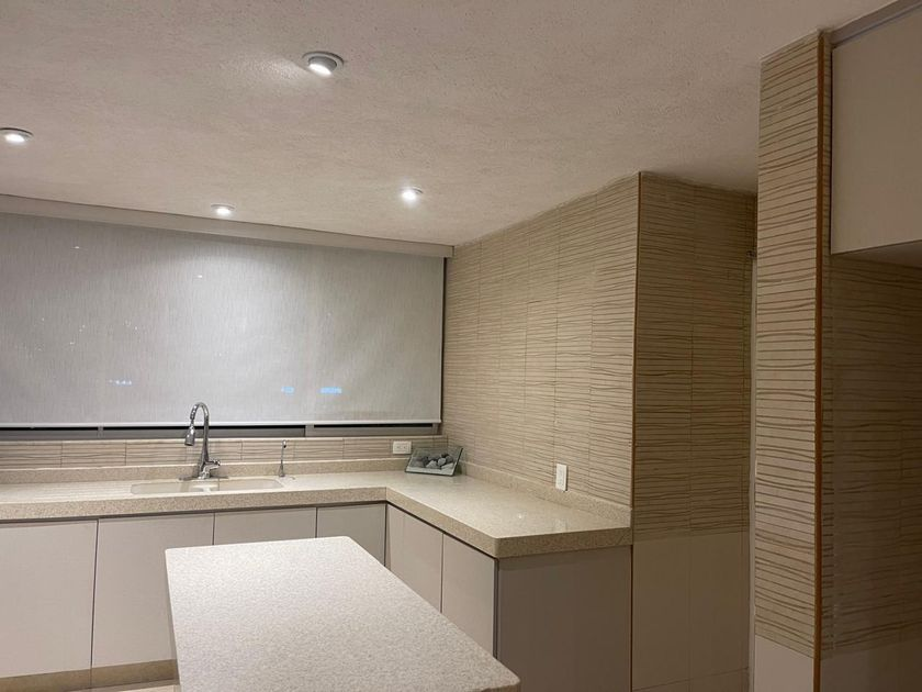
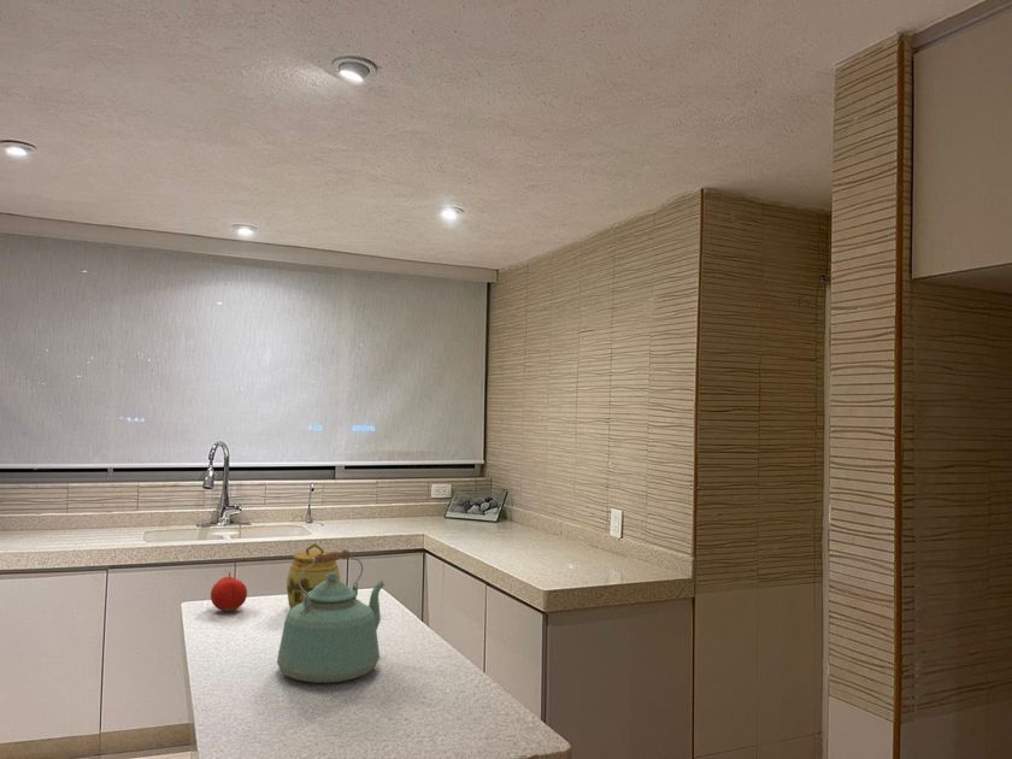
+ kettle [276,548,386,684]
+ jar [286,542,341,611]
+ fruit [210,571,248,612]
